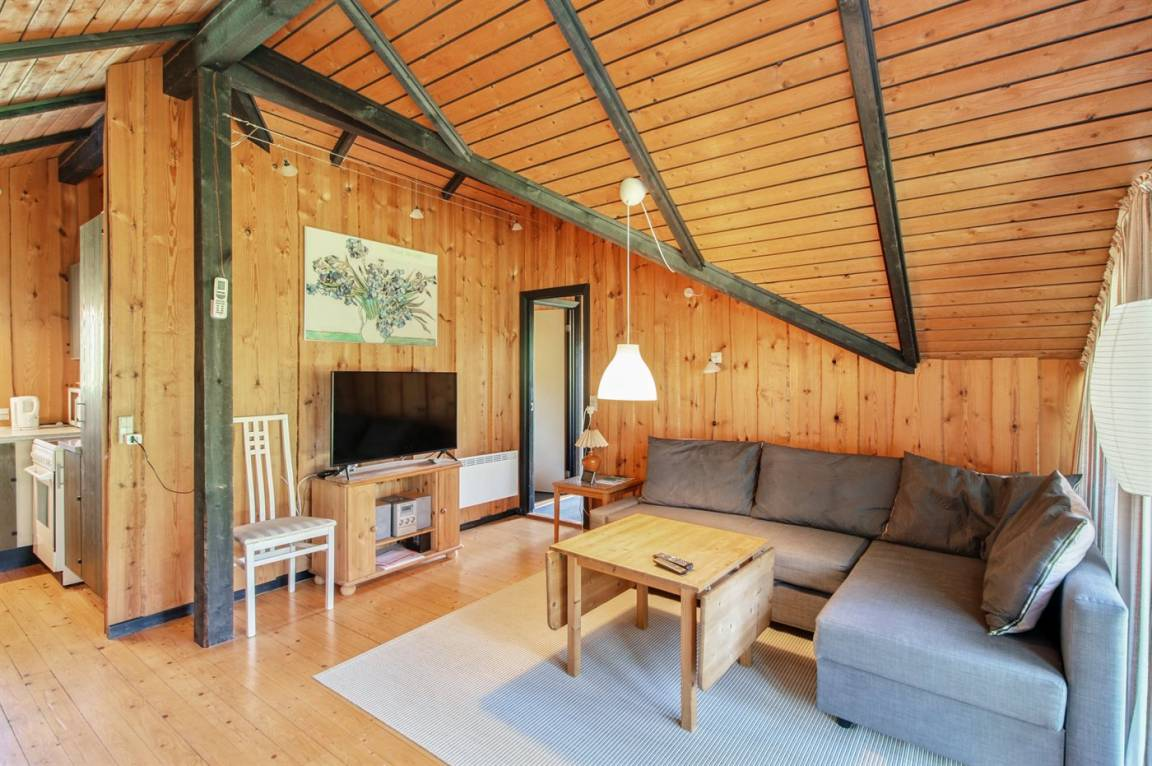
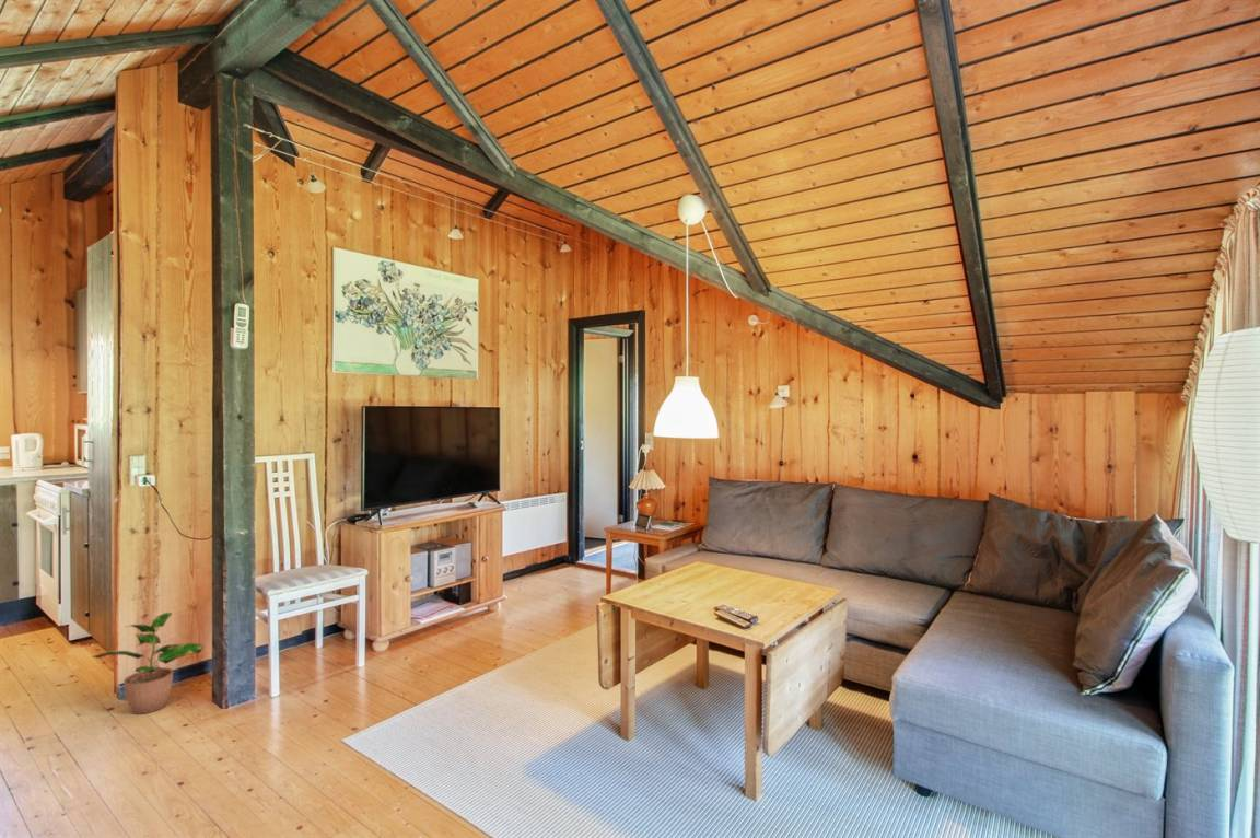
+ potted plant [90,612,205,715]
